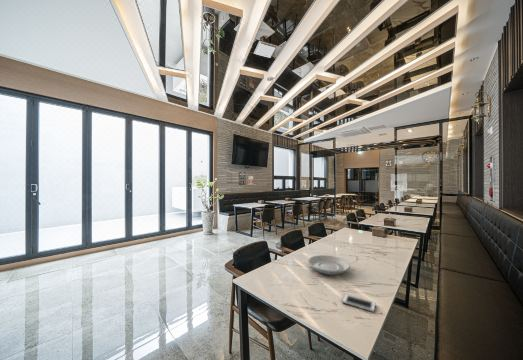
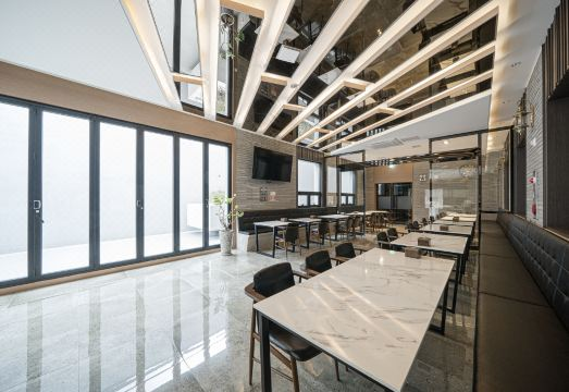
- cell phone [341,293,377,313]
- plate [307,254,351,276]
